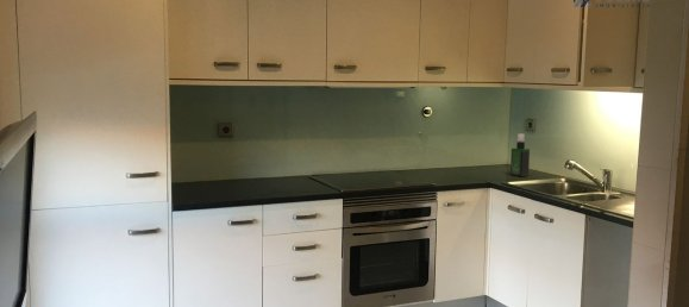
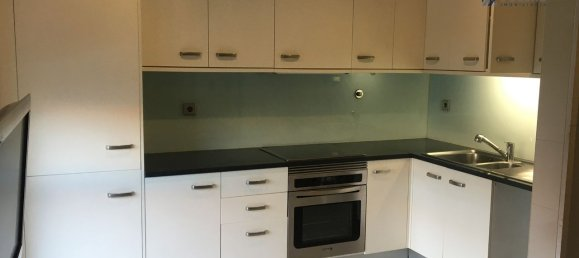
- spray bottle [509,133,531,177]
